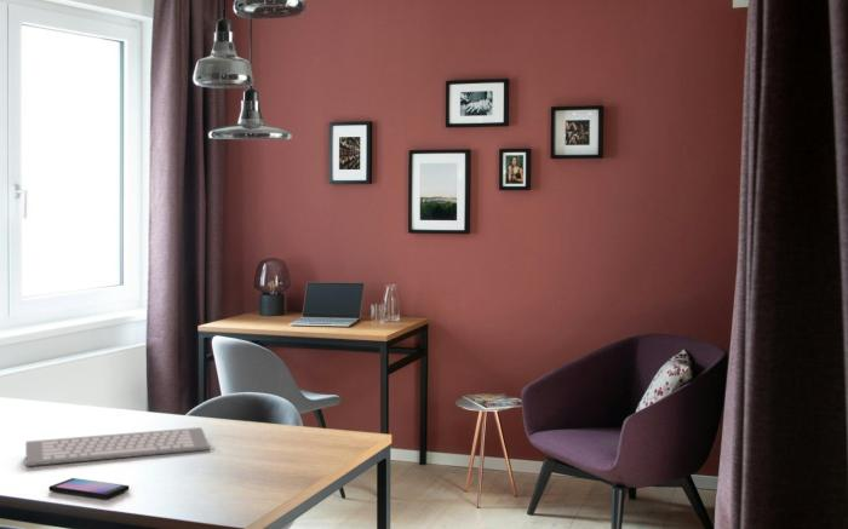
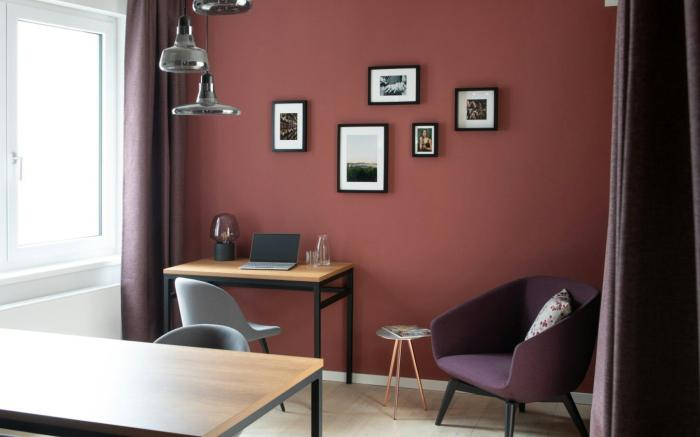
- computer keyboard [24,426,211,467]
- smartphone [47,477,130,500]
